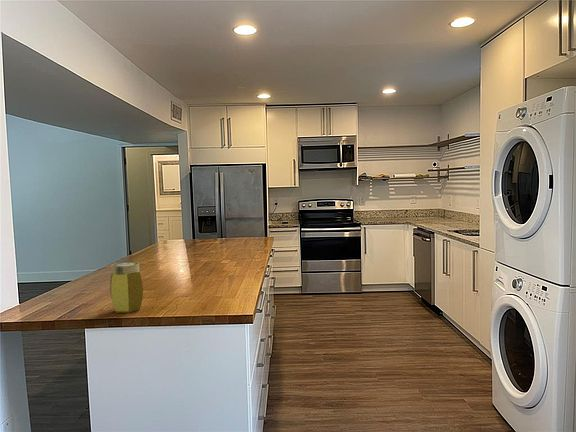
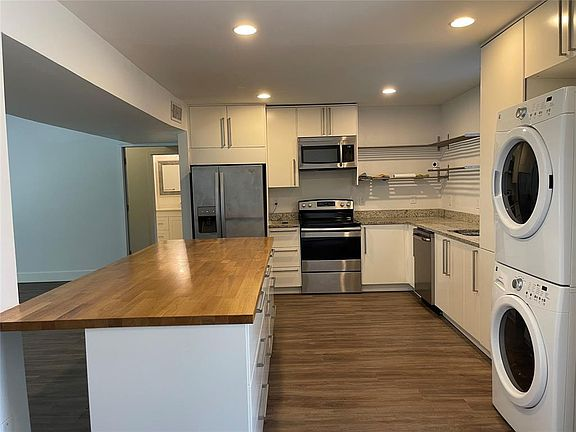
- jar [109,261,144,314]
